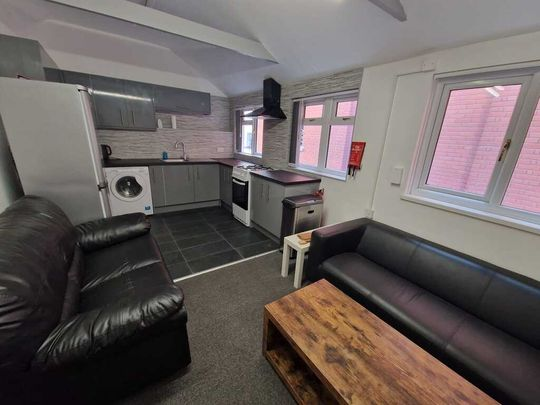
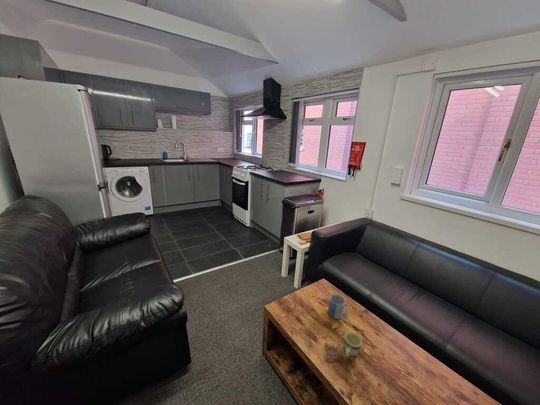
+ mug [343,331,363,358]
+ mug [327,293,348,320]
